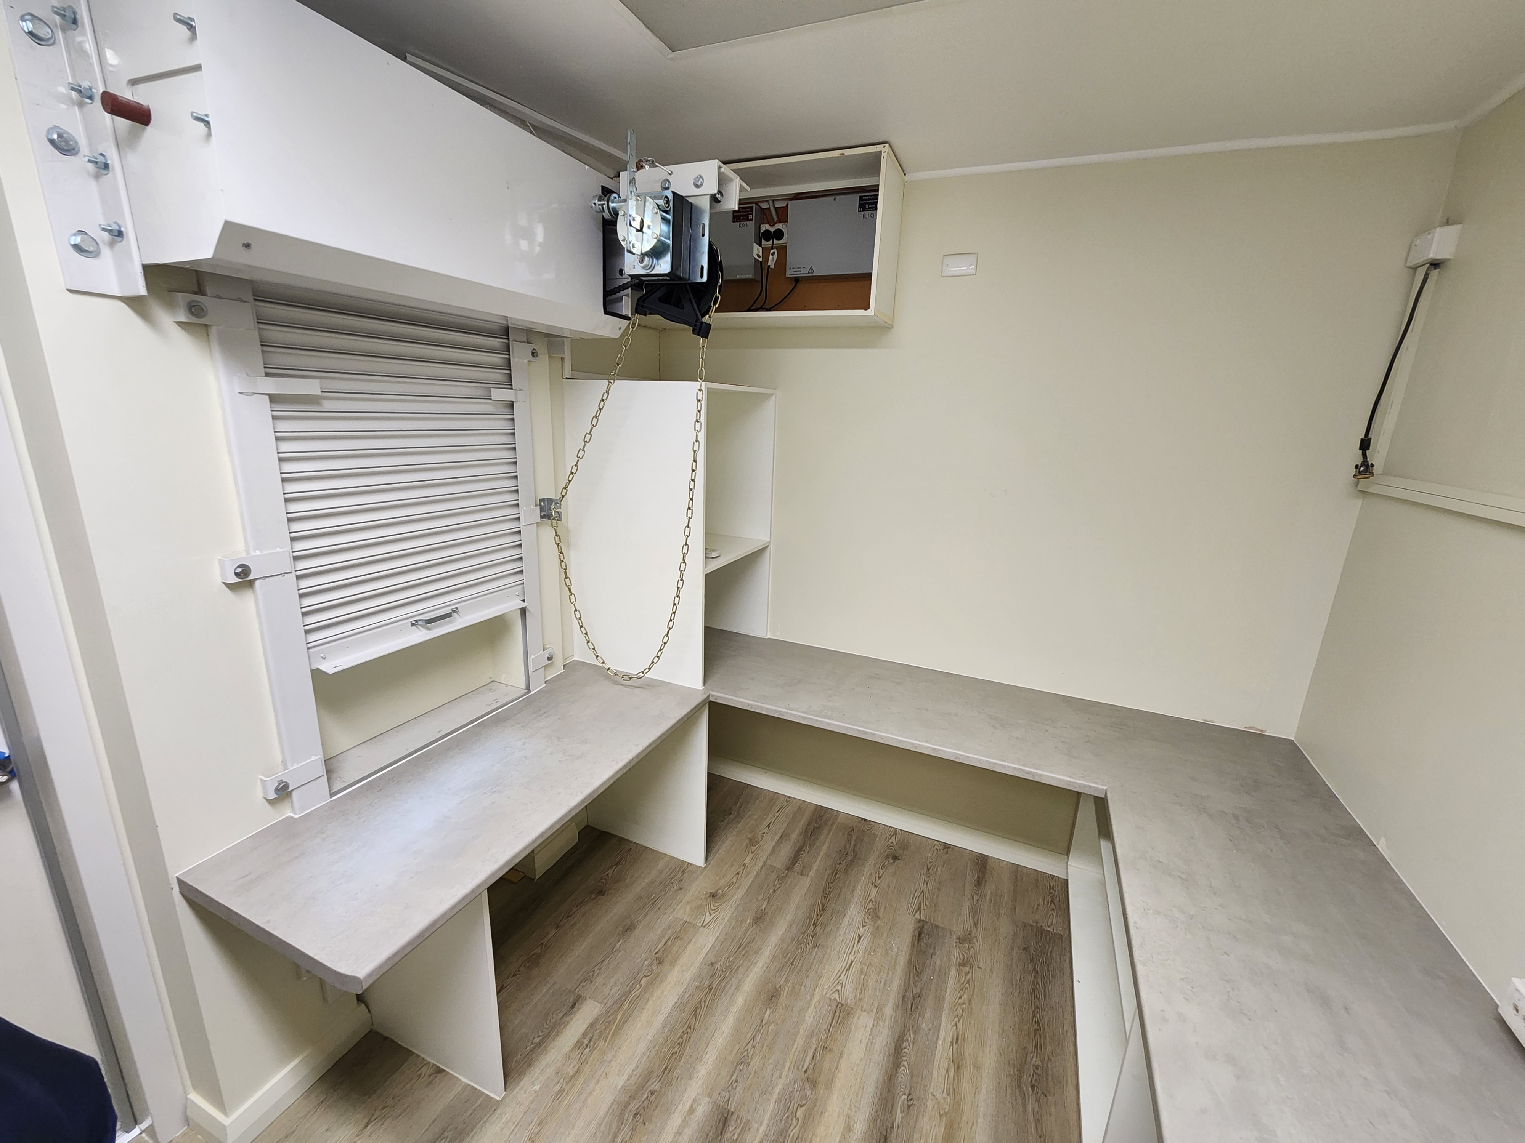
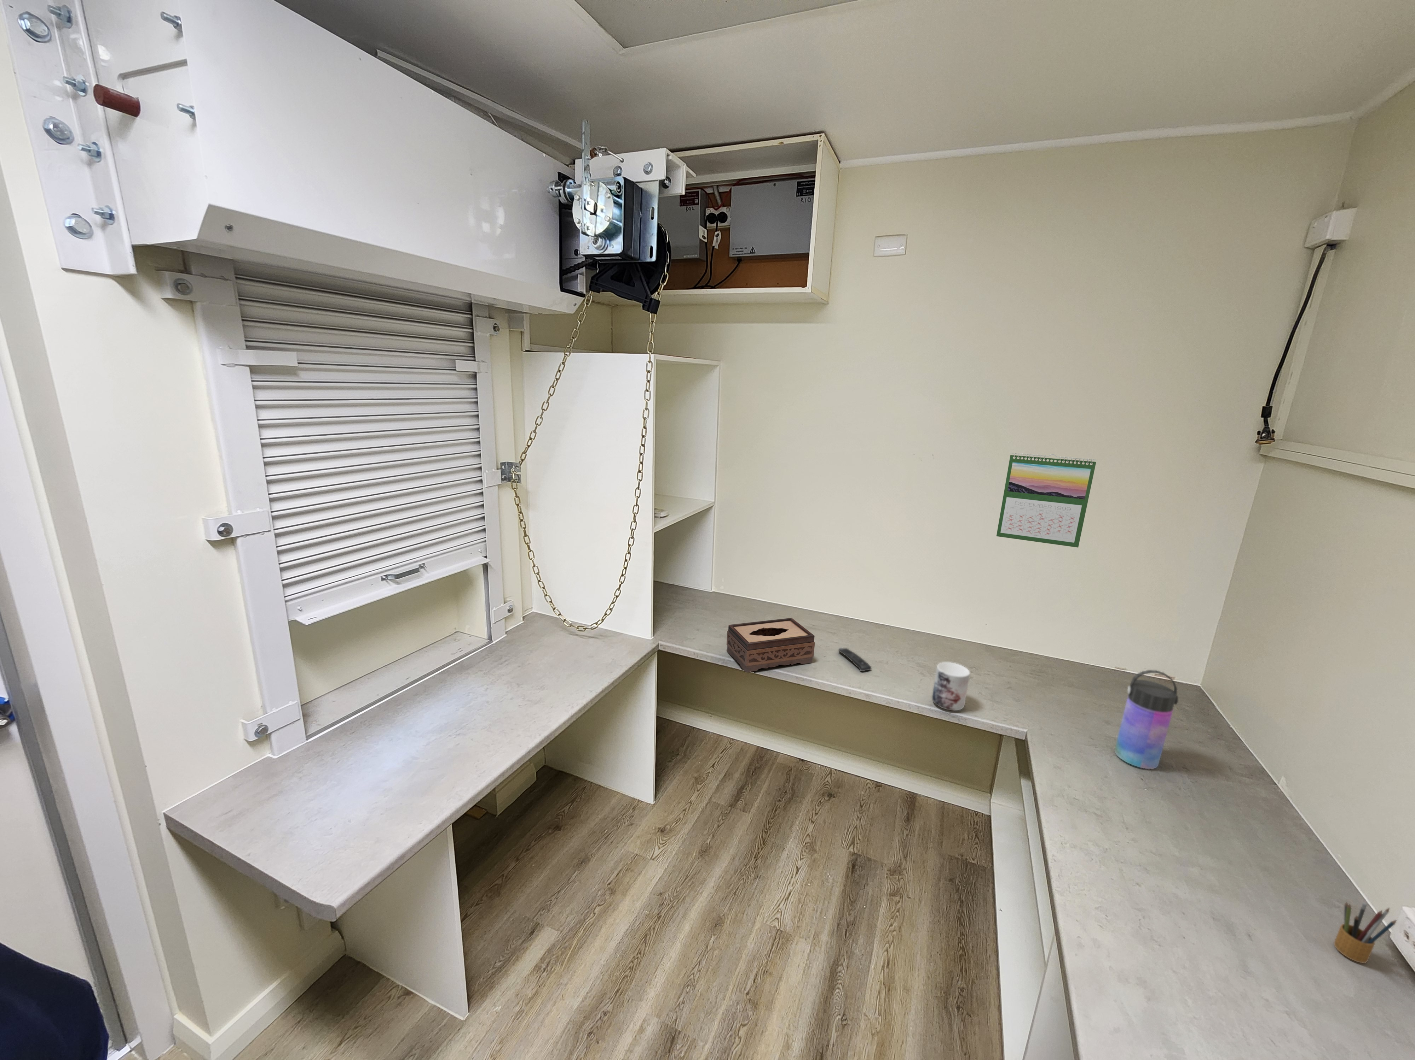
+ water bottle [1114,669,1179,769]
+ remote control [838,647,872,671]
+ calendar [996,453,1096,548]
+ pencil box [1334,901,1397,963]
+ tissue box [726,618,816,673]
+ mug [931,661,970,710]
